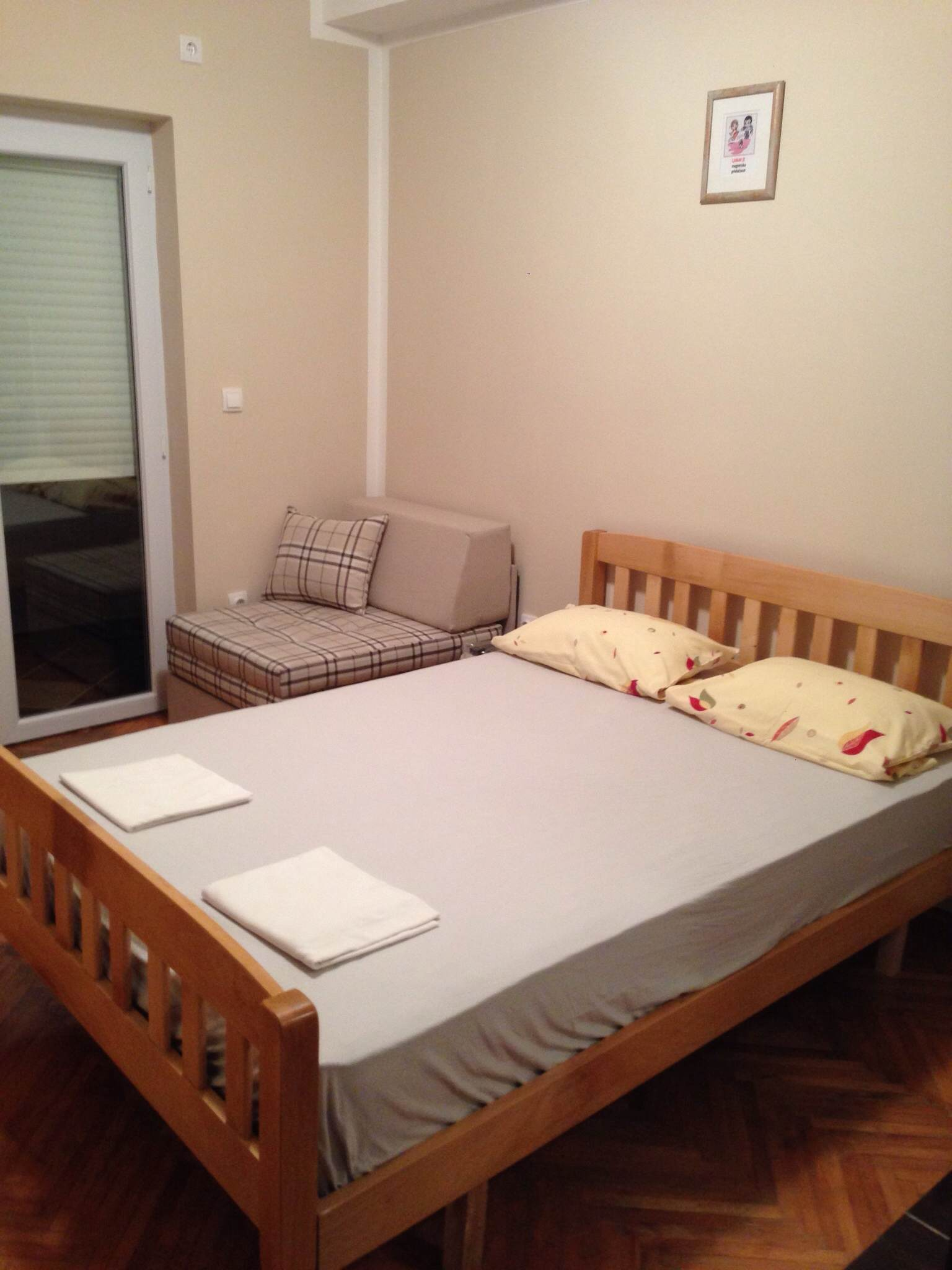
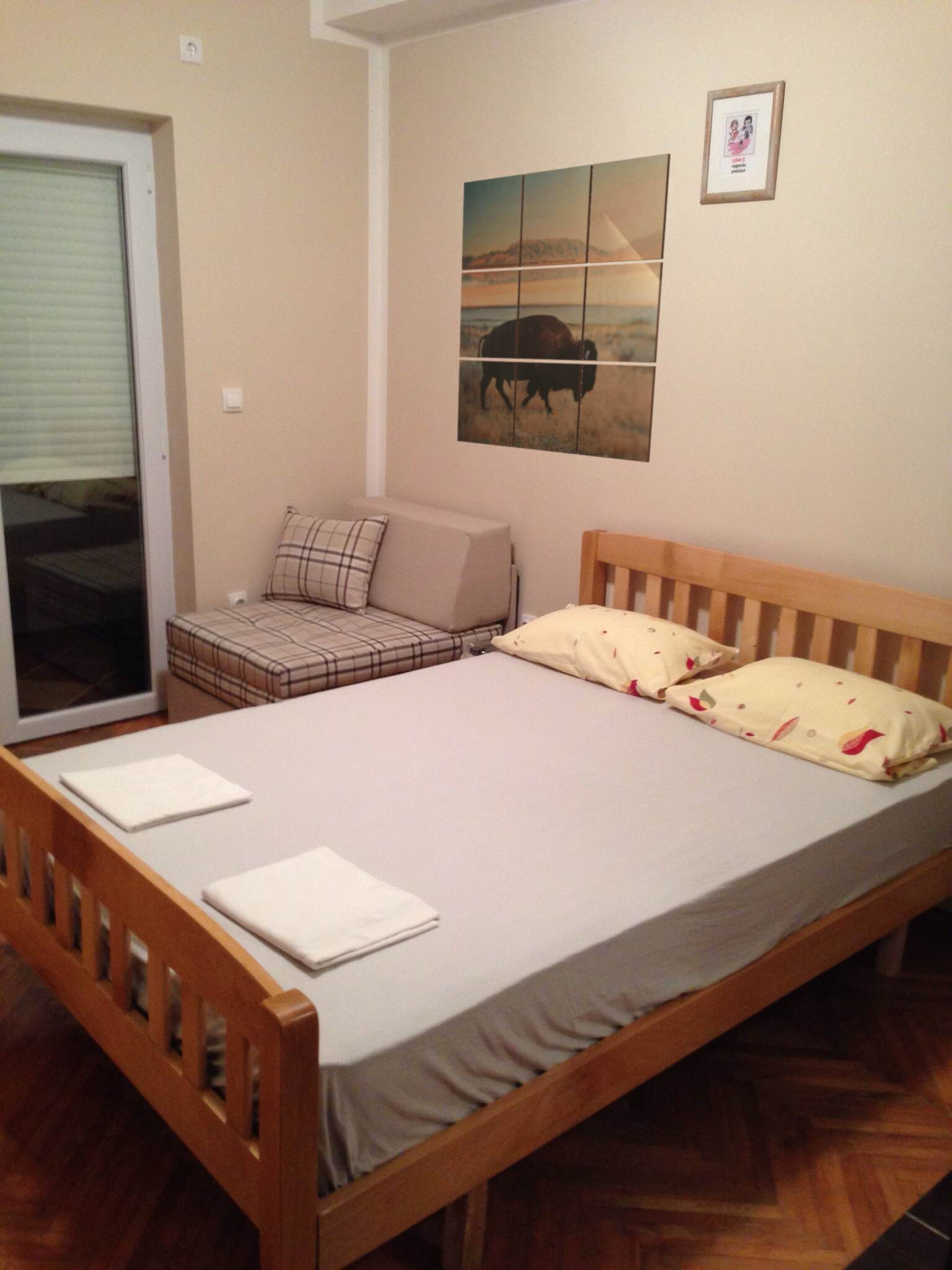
+ wall art [457,153,671,463]
